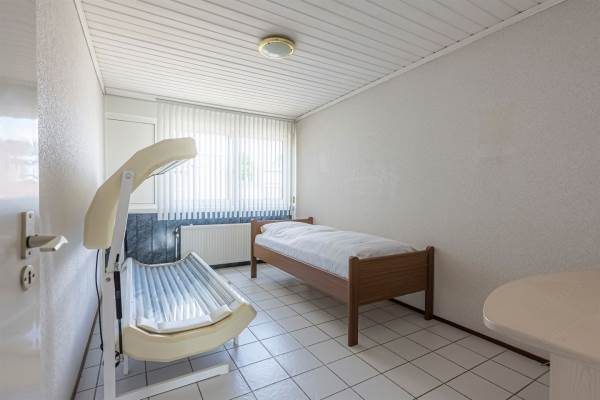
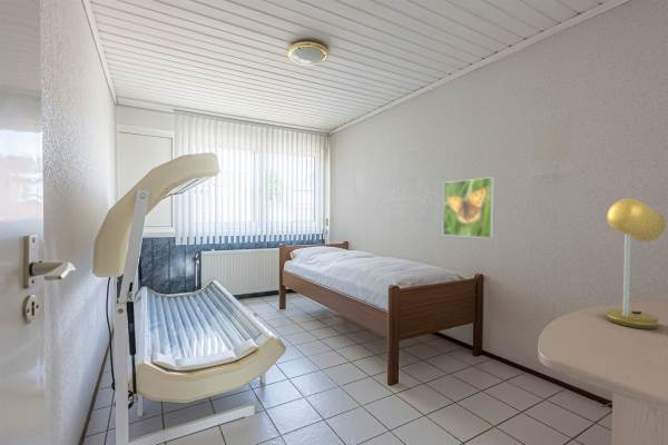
+ desk lamp [606,197,667,330]
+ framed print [442,176,495,239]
